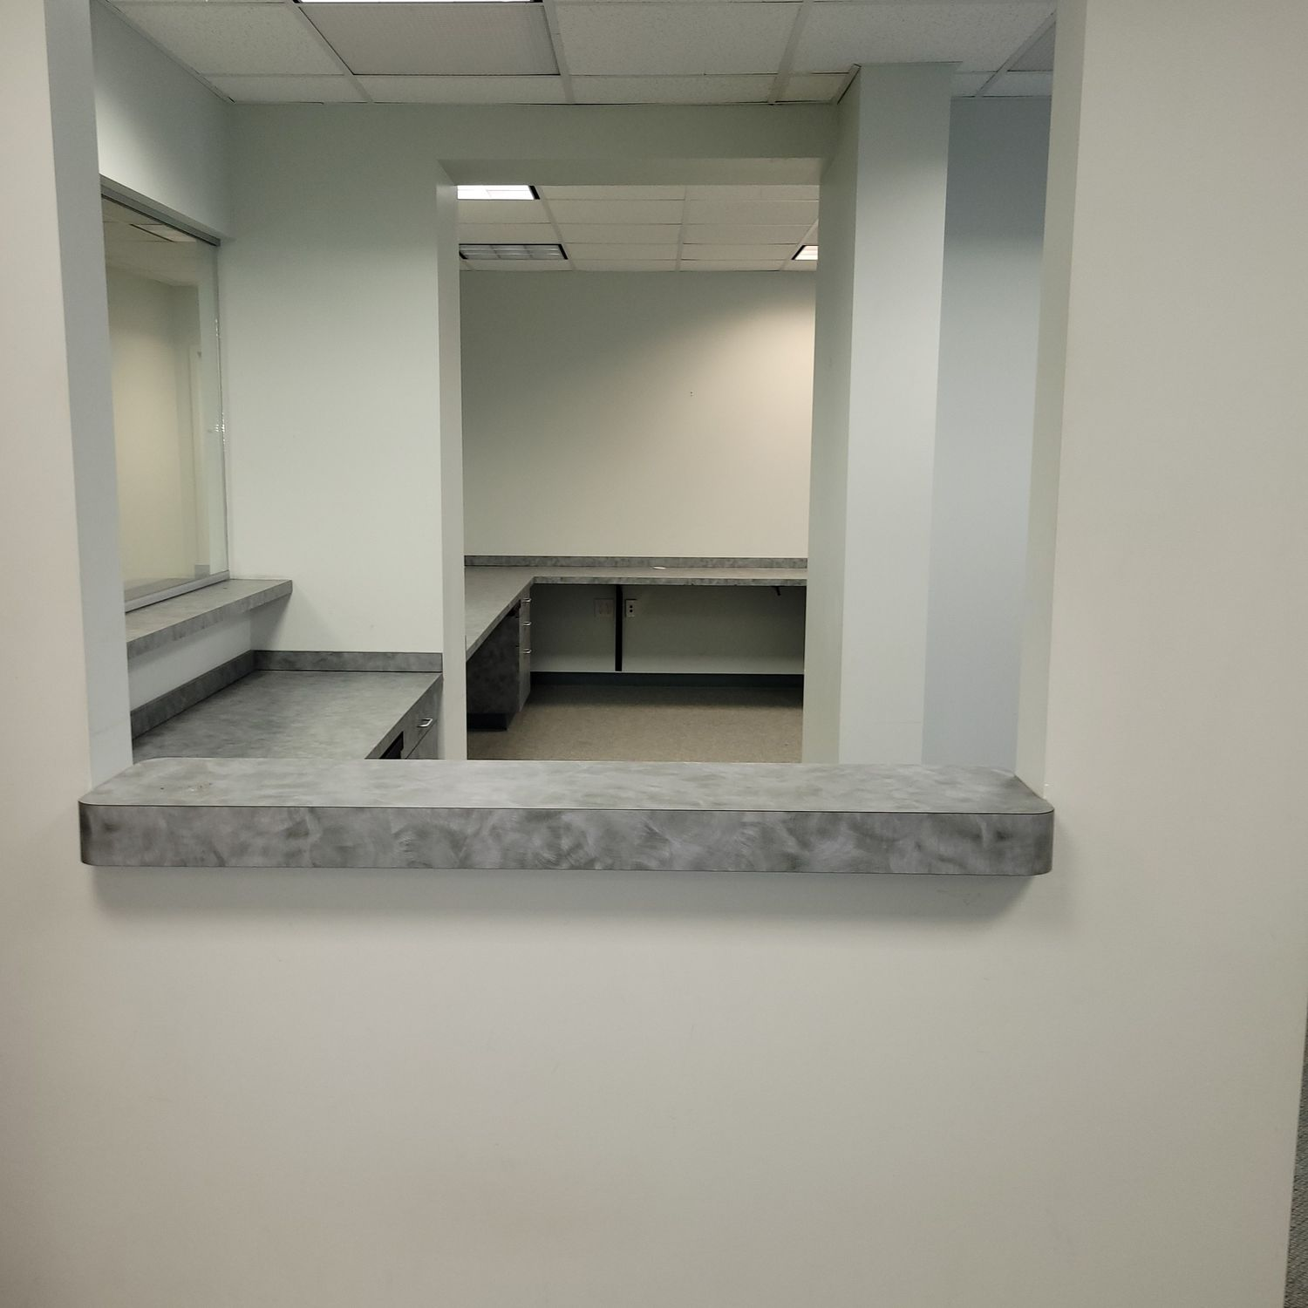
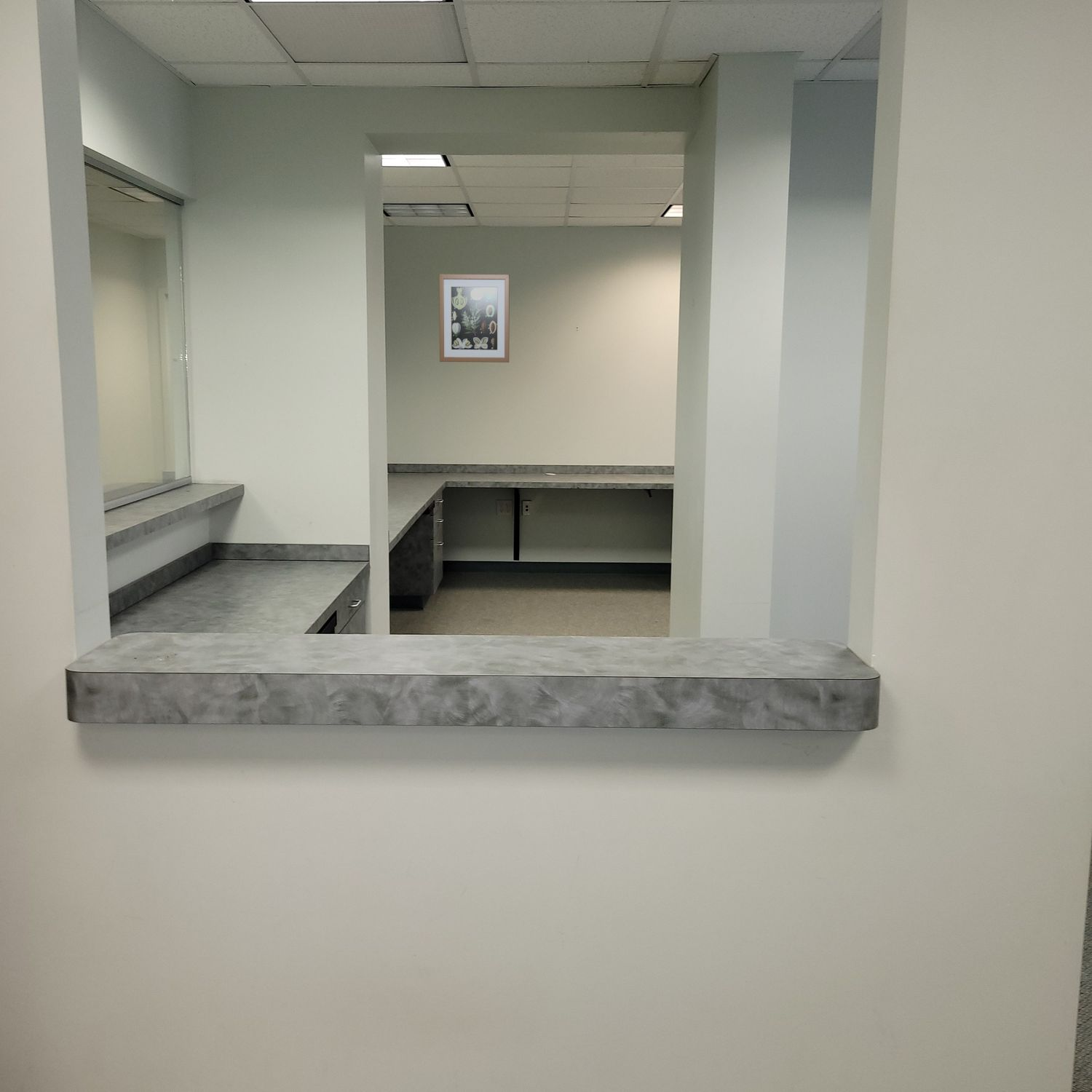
+ wall art [438,273,510,363]
